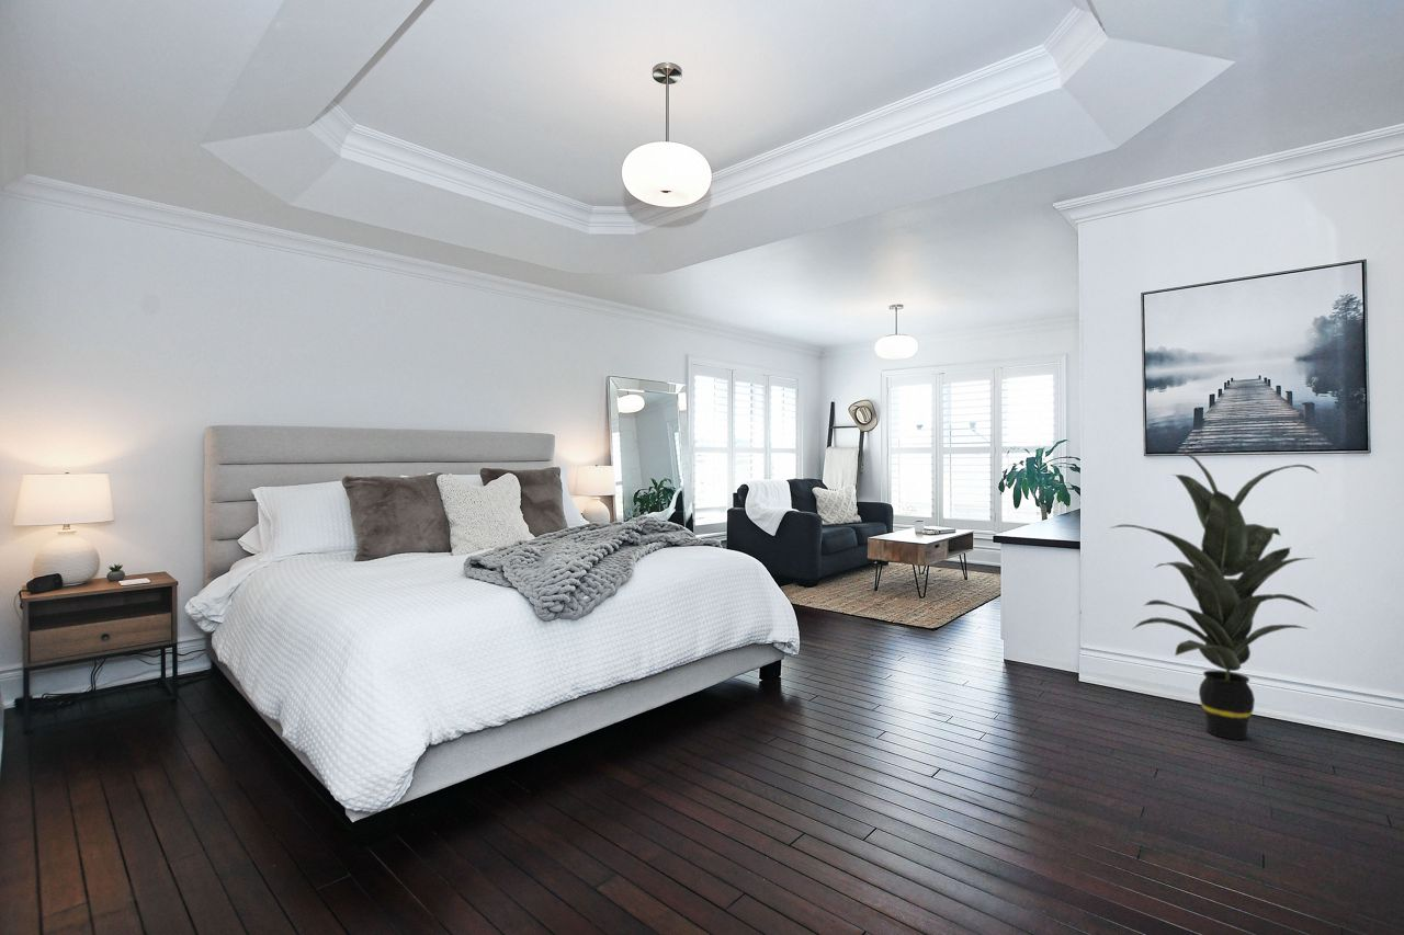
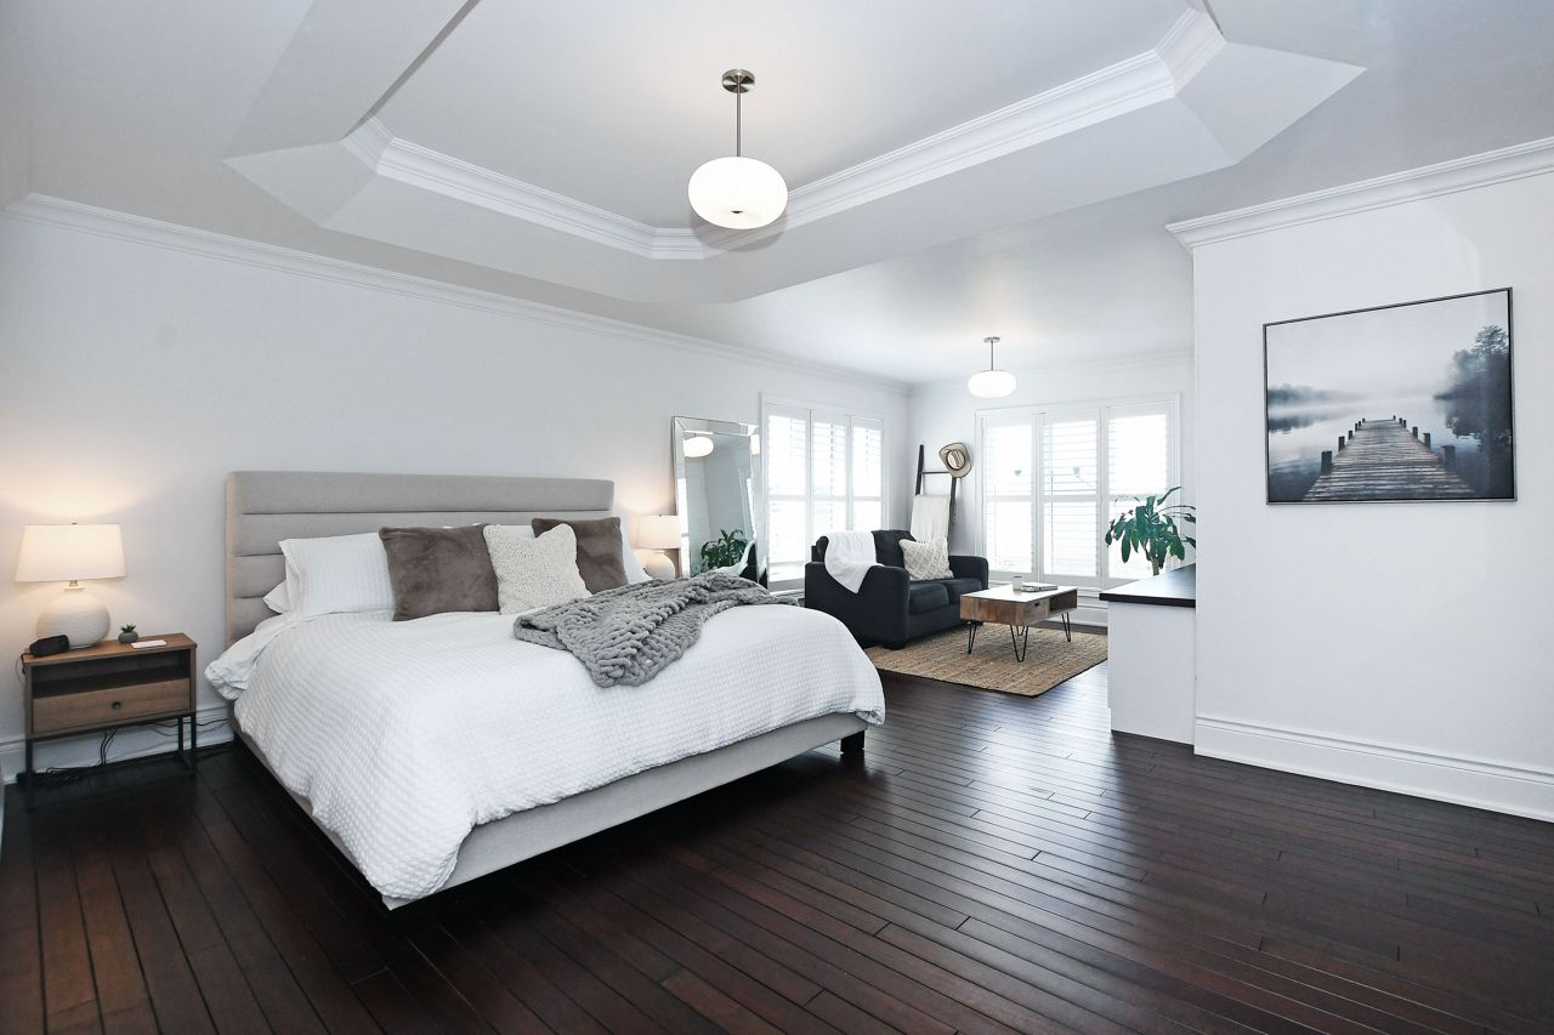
- indoor plant [1108,451,1320,741]
